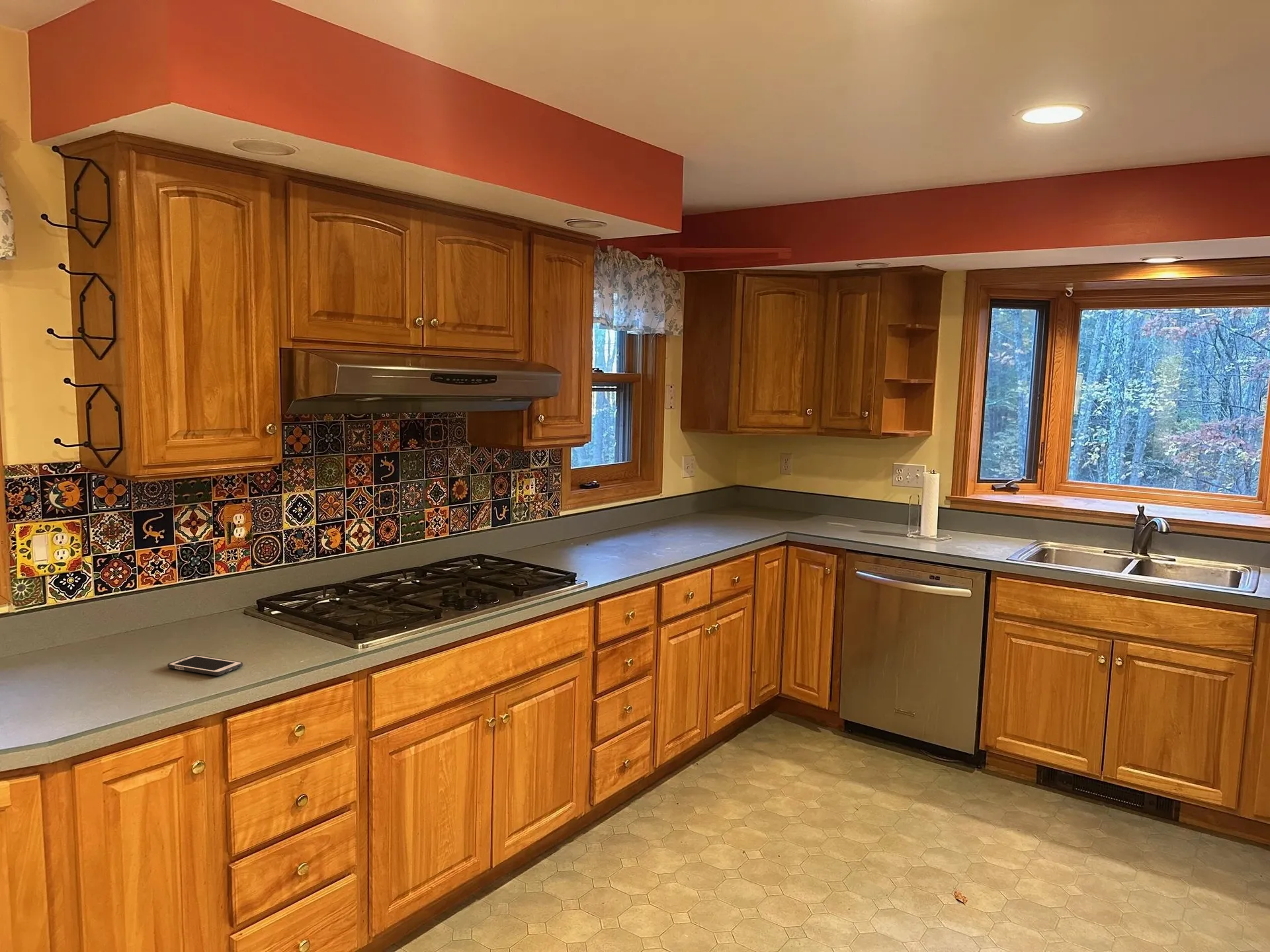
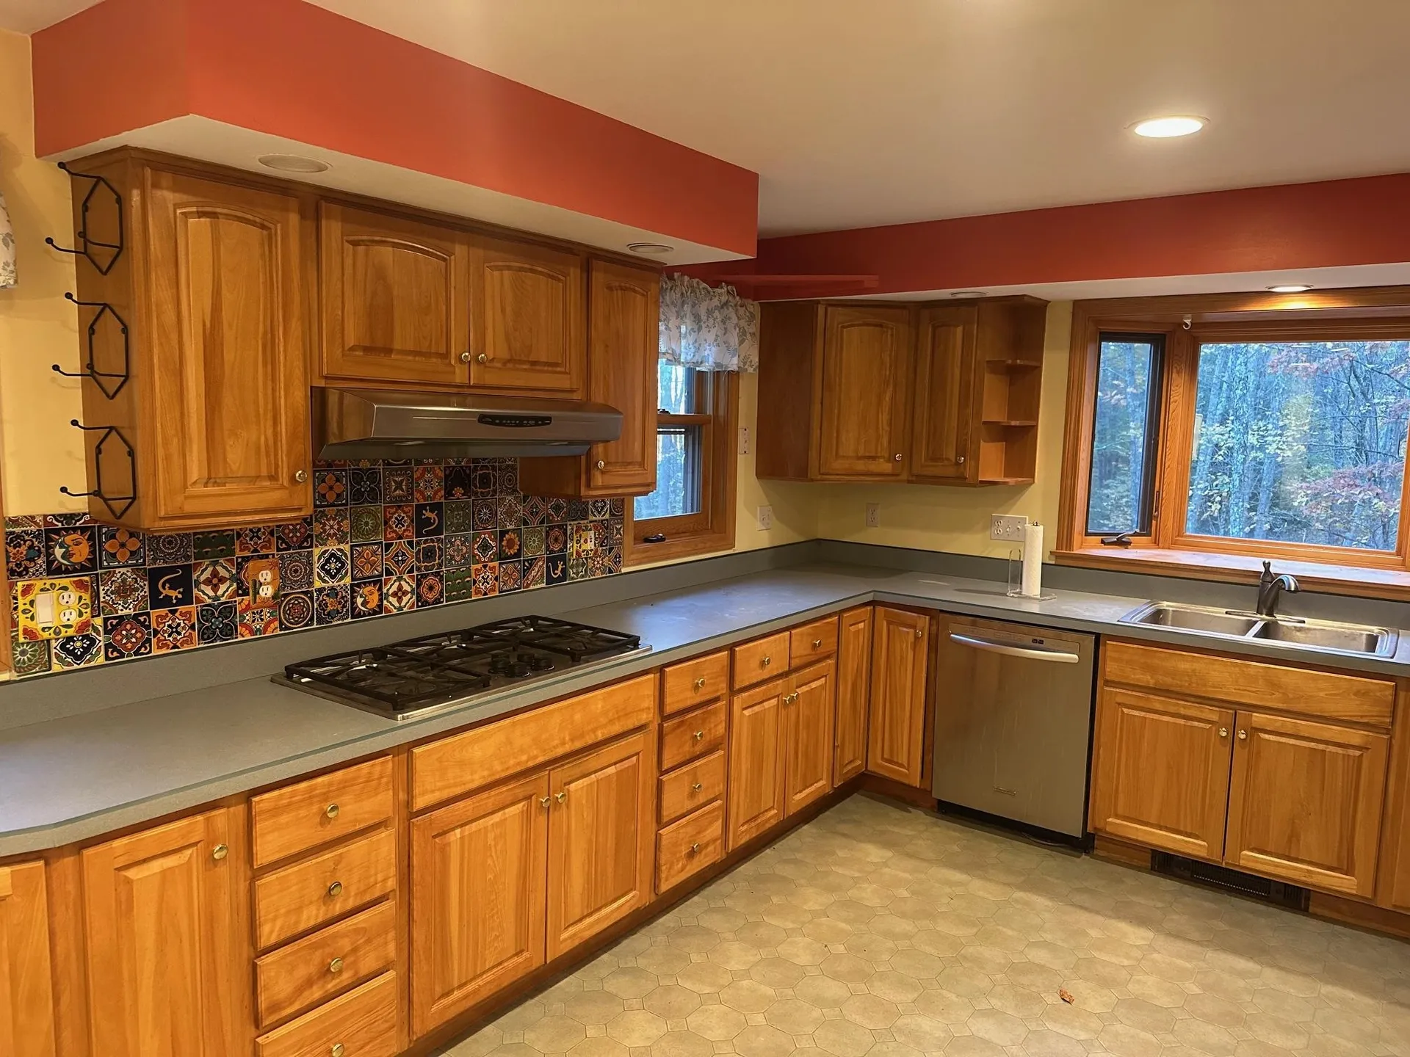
- cell phone [167,654,243,676]
